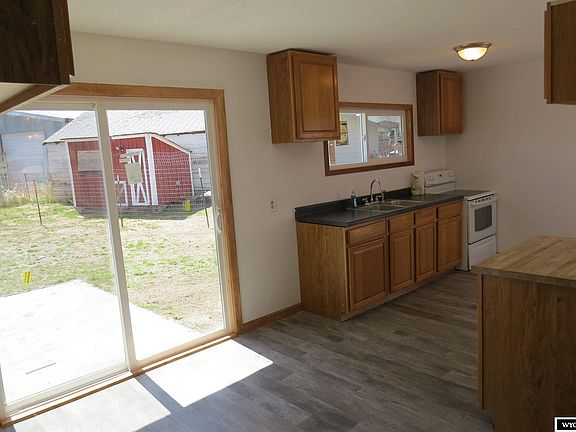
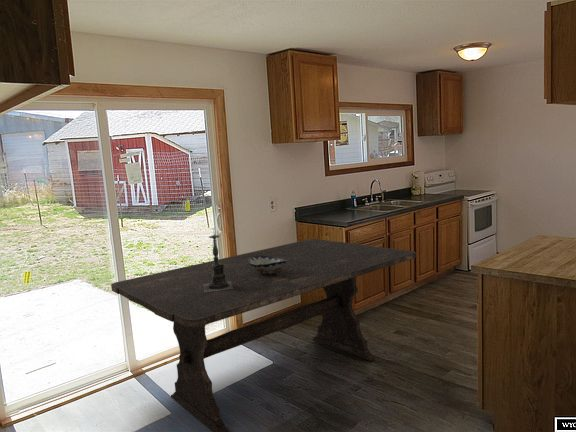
+ candle holder [204,227,233,292]
+ dining table [110,238,417,432]
+ decorative bowl [248,255,287,275]
